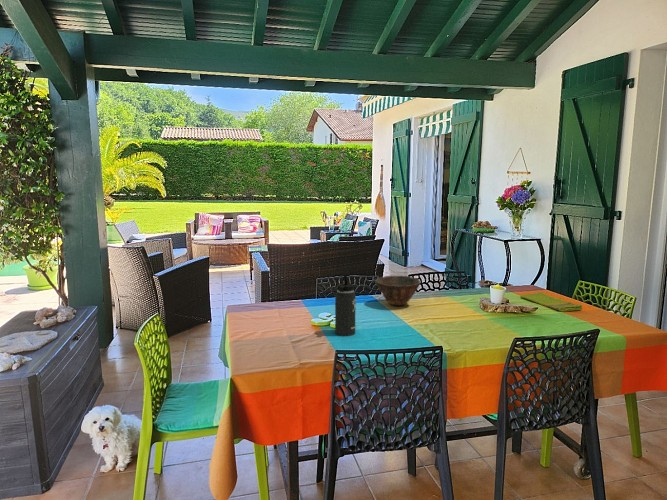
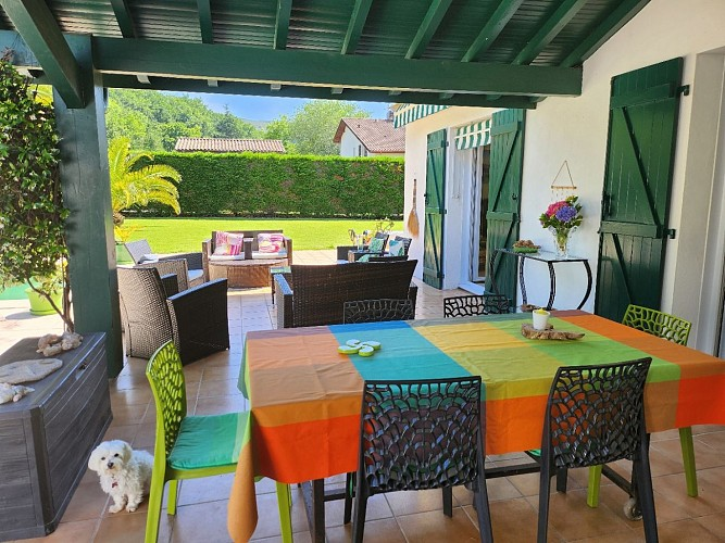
- dish towel [519,291,583,312]
- bowl [374,275,422,306]
- thermos bottle [334,275,357,337]
